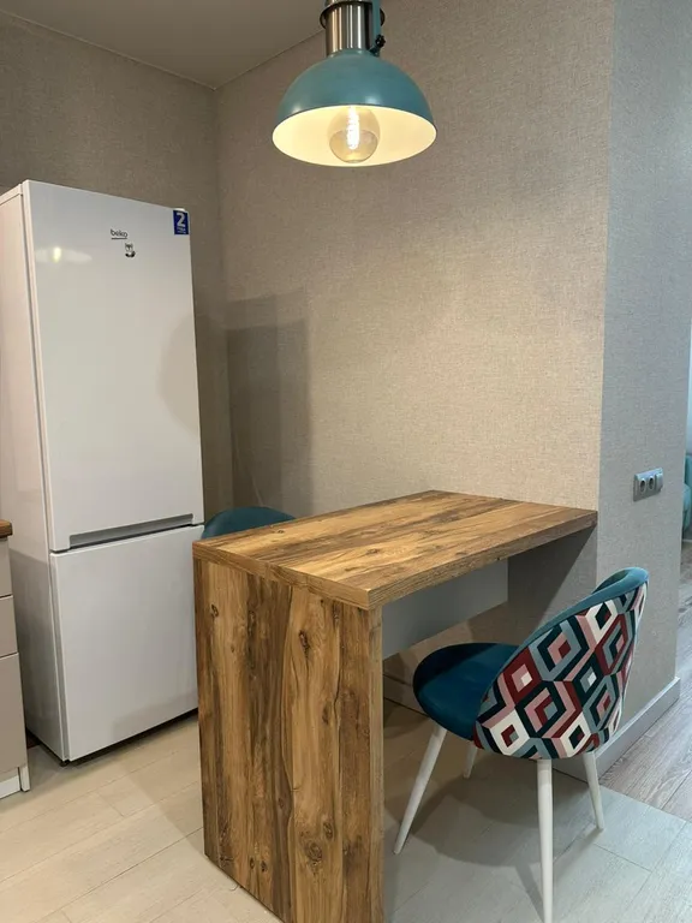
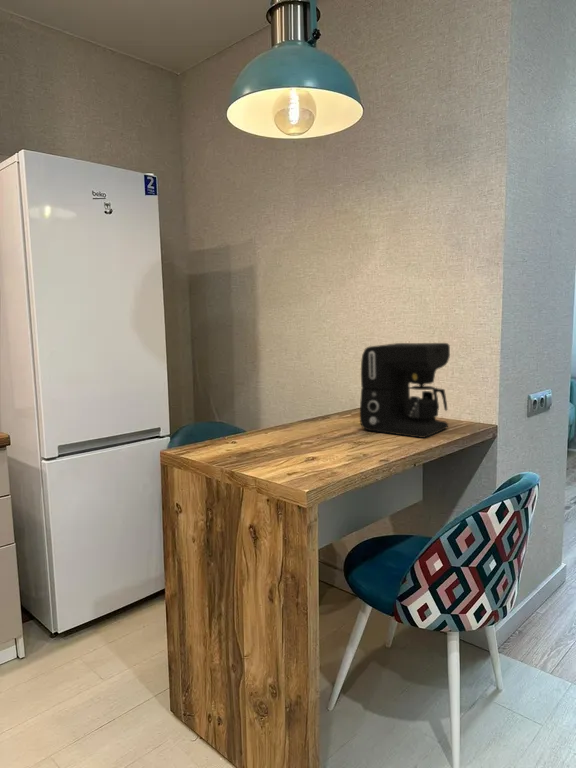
+ coffee maker [359,342,451,439]
